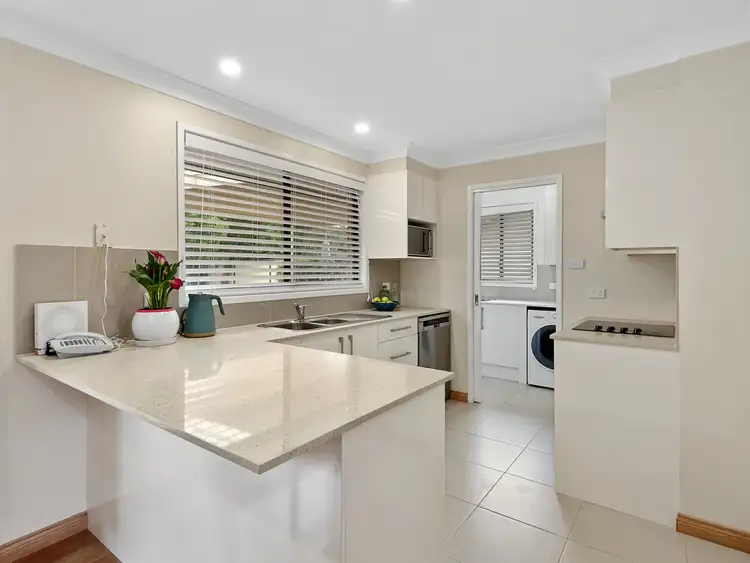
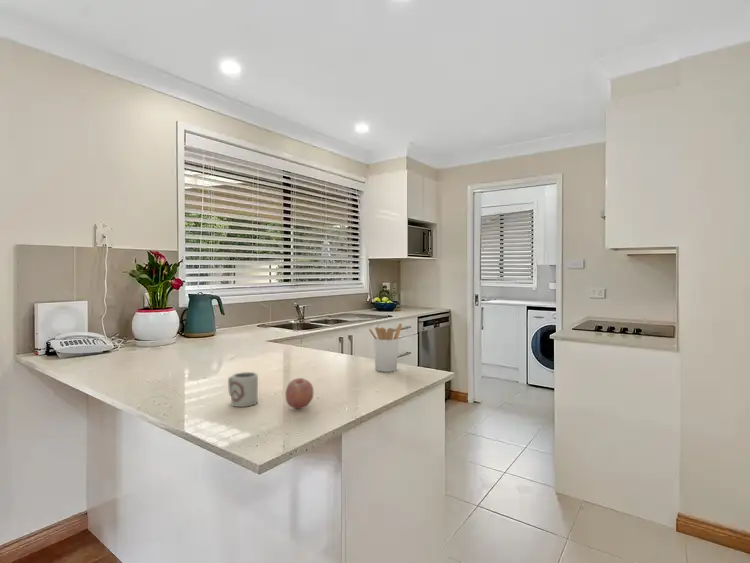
+ cup [227,371,259,408]
+ utensil holder [368,322,403,373]
+ fruit [285,377,314,410]
